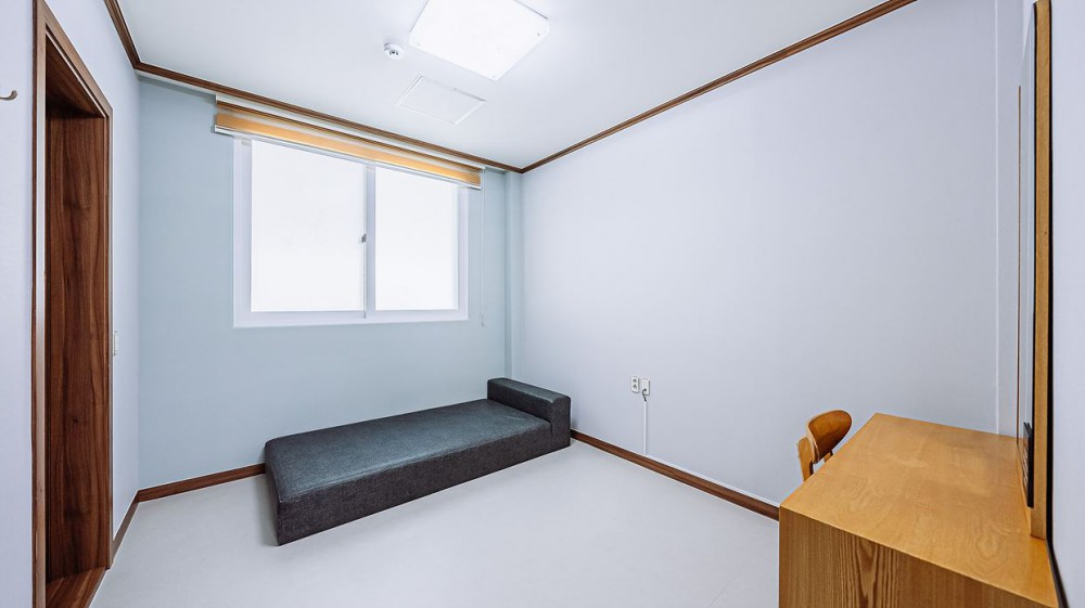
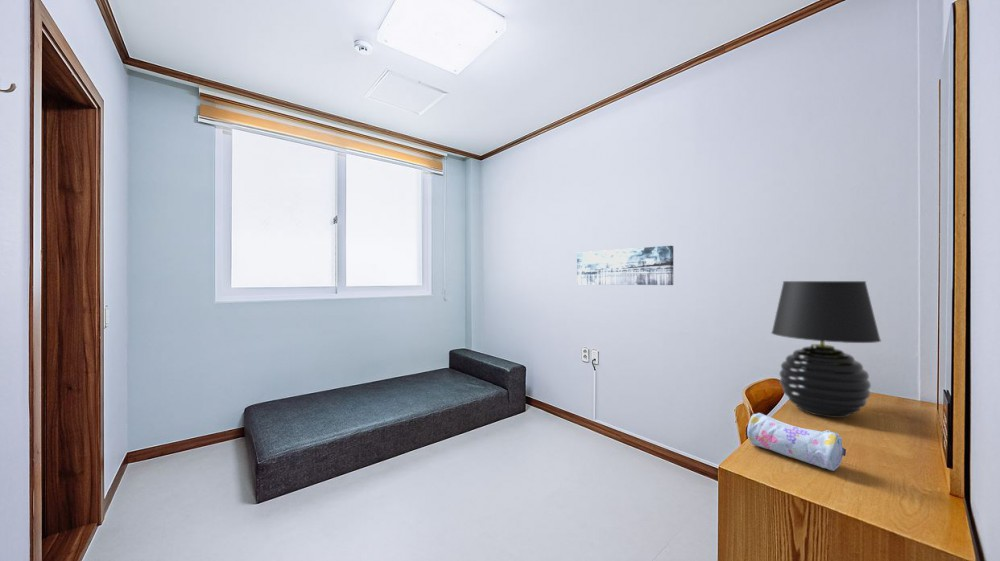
+ wall art [576,245,674,286]
+ pencil case [746,412,847,472]
+ table lamp [770,280,882,419]
